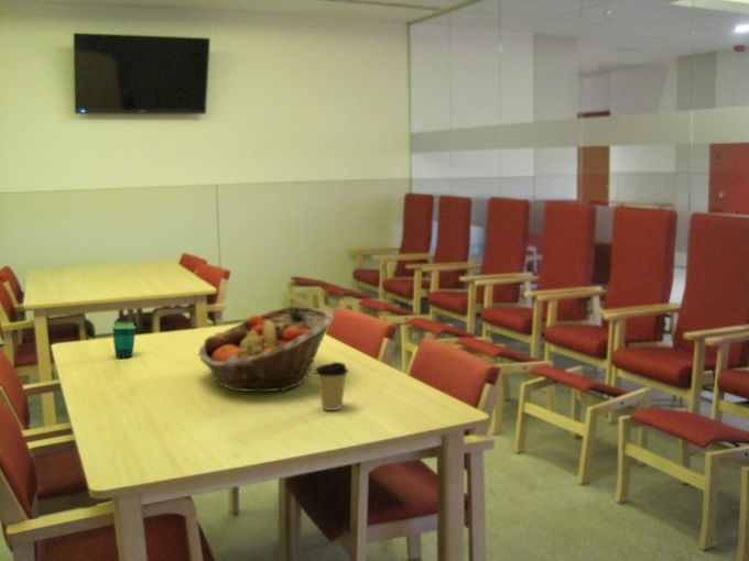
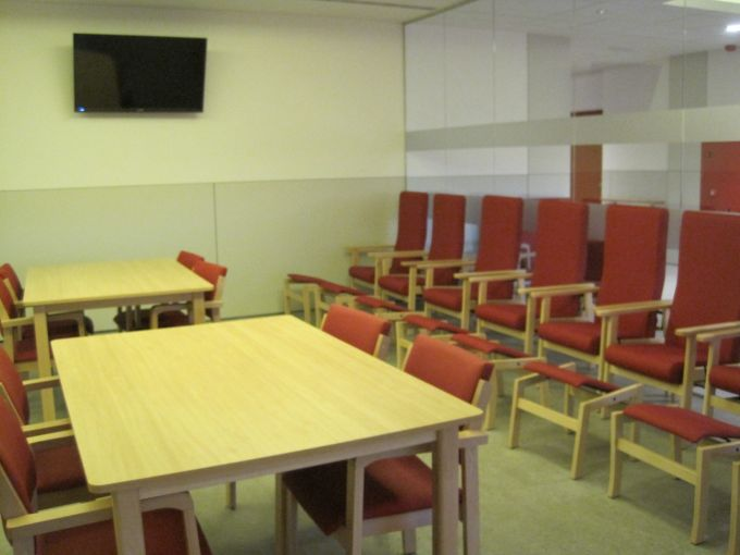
- coffee cup [314,361,349,411]
- fruit basket [197,305,335,393]
- cup [111,320,137,359]
